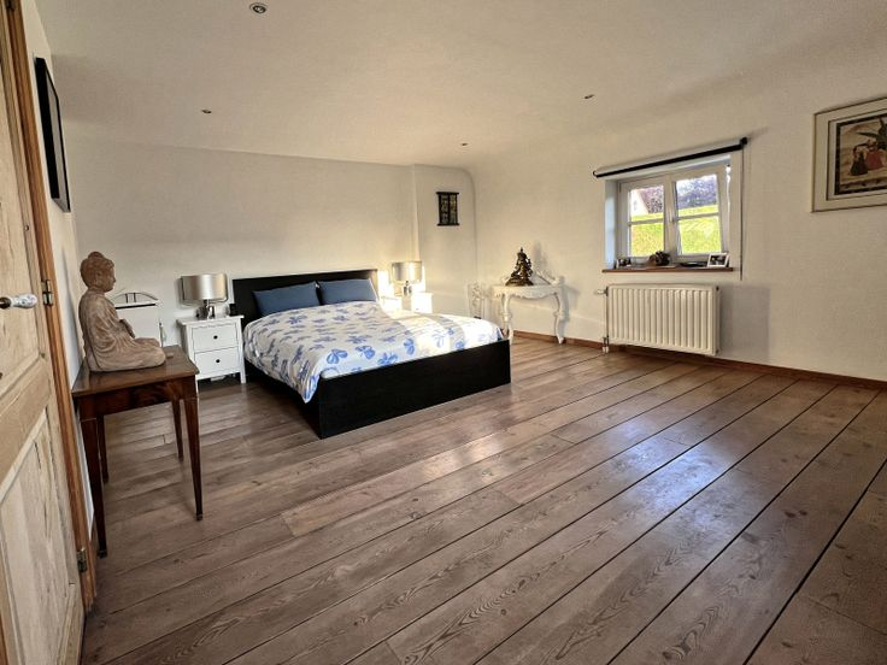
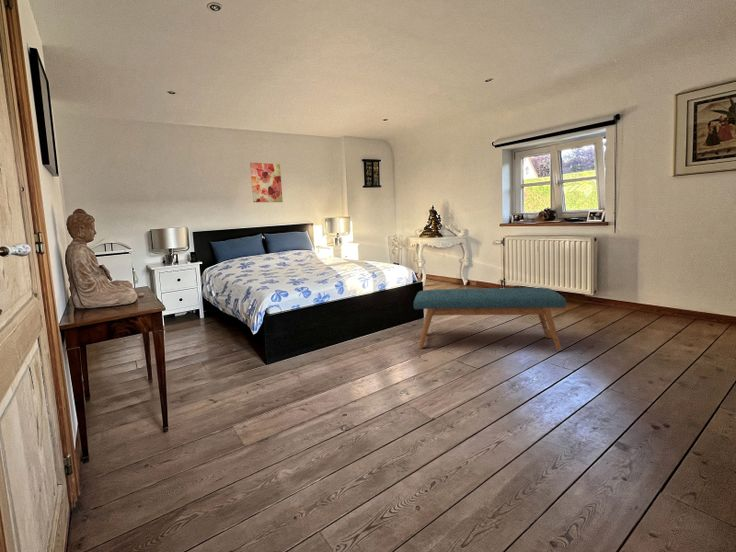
+ wall art [249,162,284,203]
+ bench [413,286,567,351]
